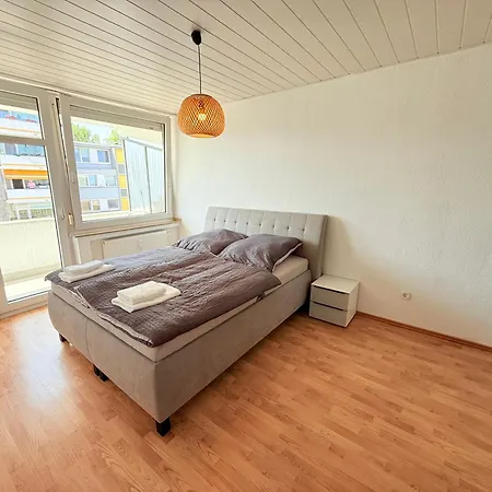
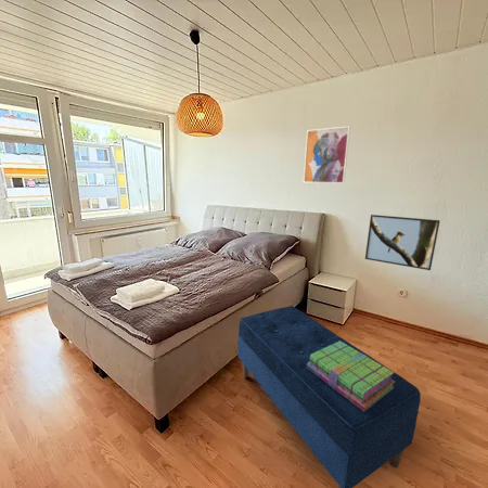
+ stack of books [307,341,395,412]
+ wall art [303,125,351,184]
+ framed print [364,214,441,271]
+ bench [237,305,422,488]
